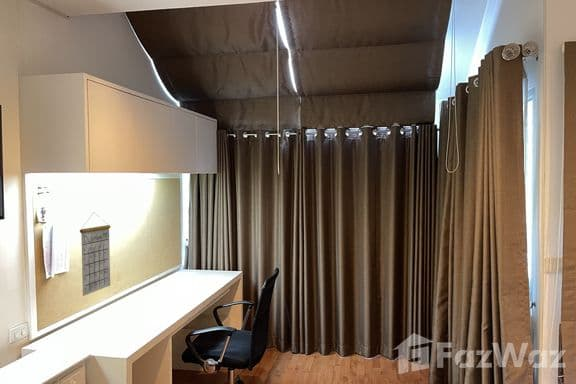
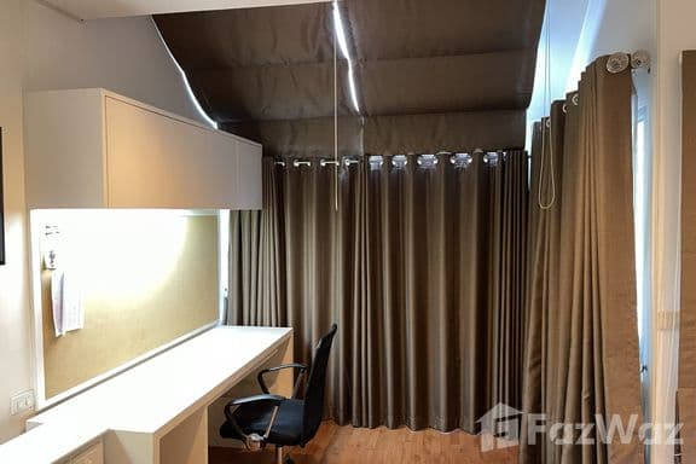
- calendar [79,211,111,297]
